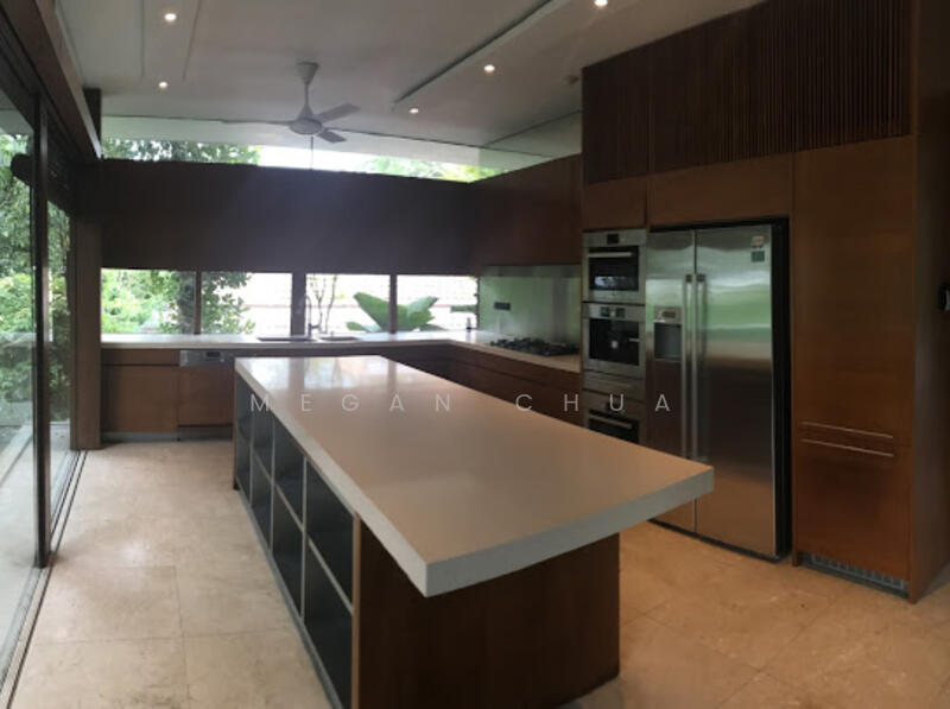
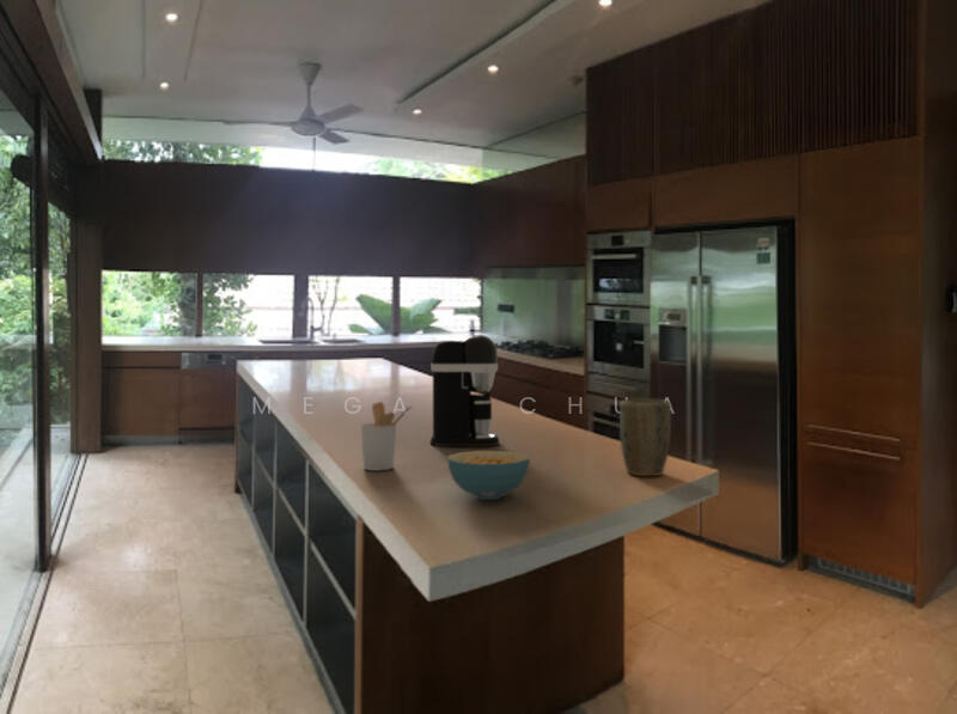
+ plant pot [618,398,672,477]
+ coffee maker [429,334,500,447]
+ cereal bowl [446,450,531,501]
+ utensil holder [360,401,414,471]
